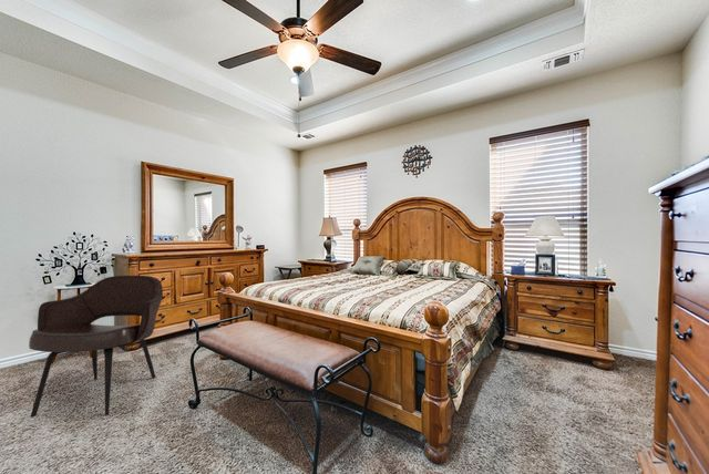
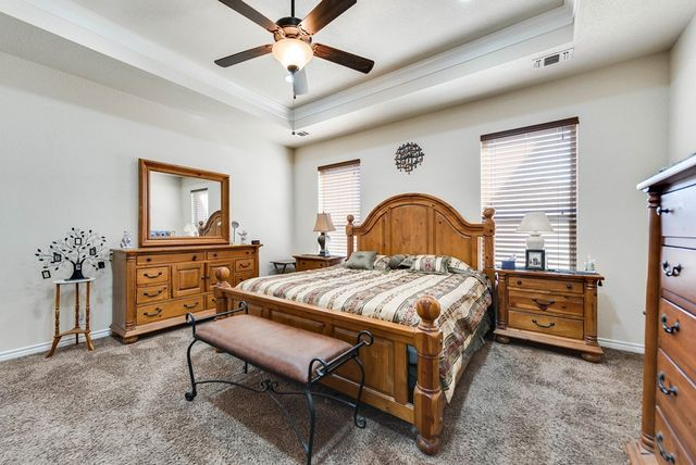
- armchair [28,275,164,419]
